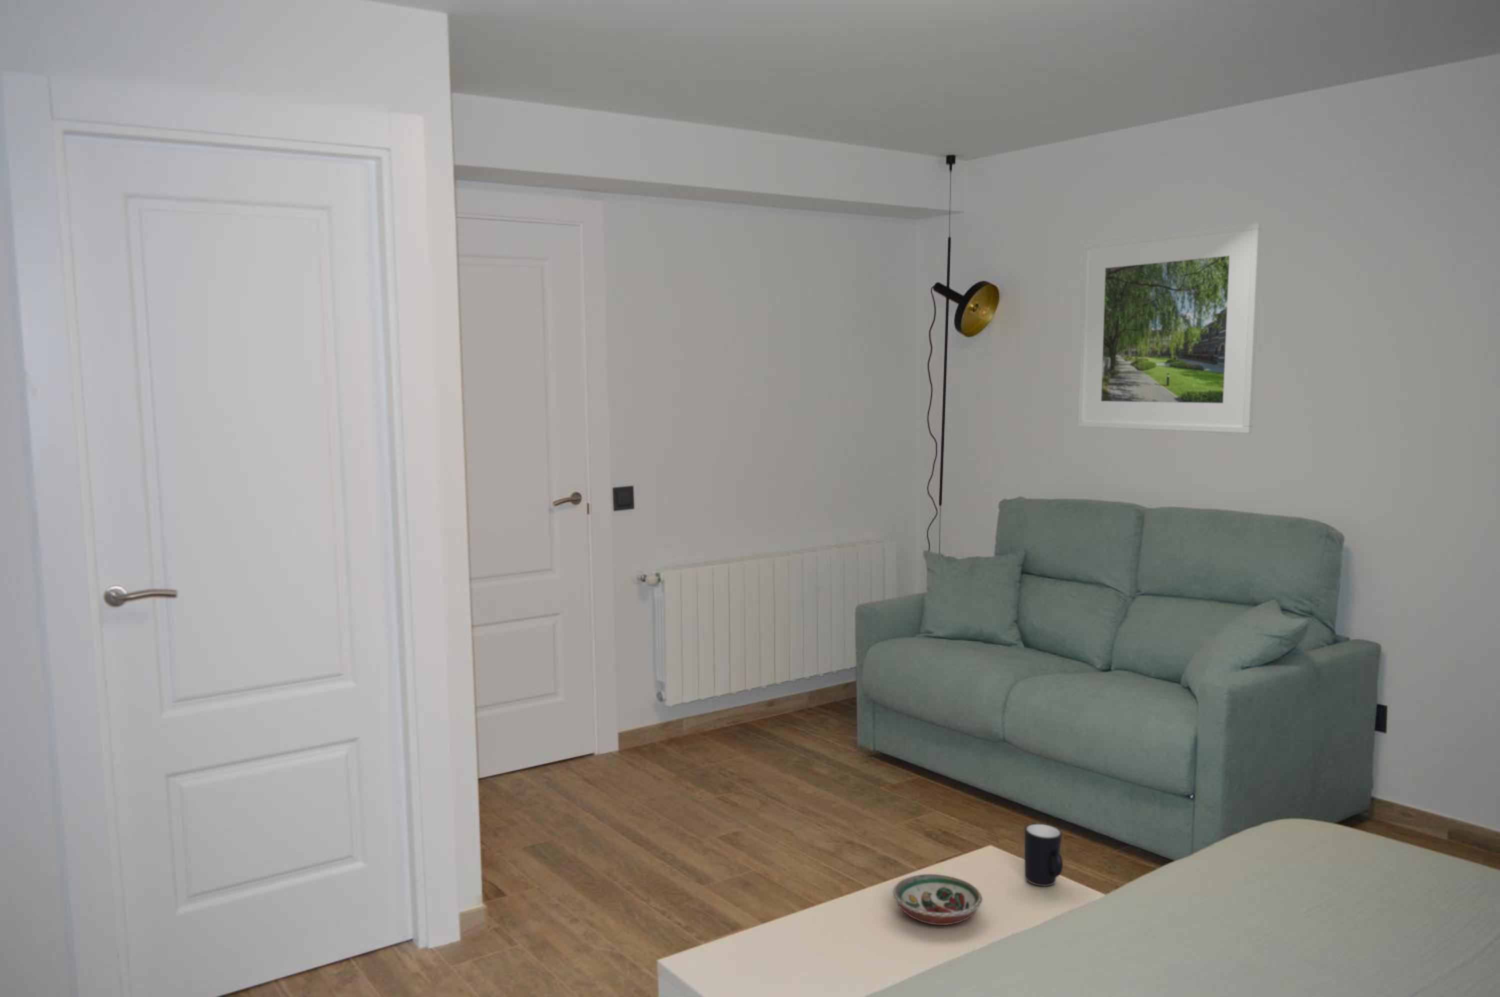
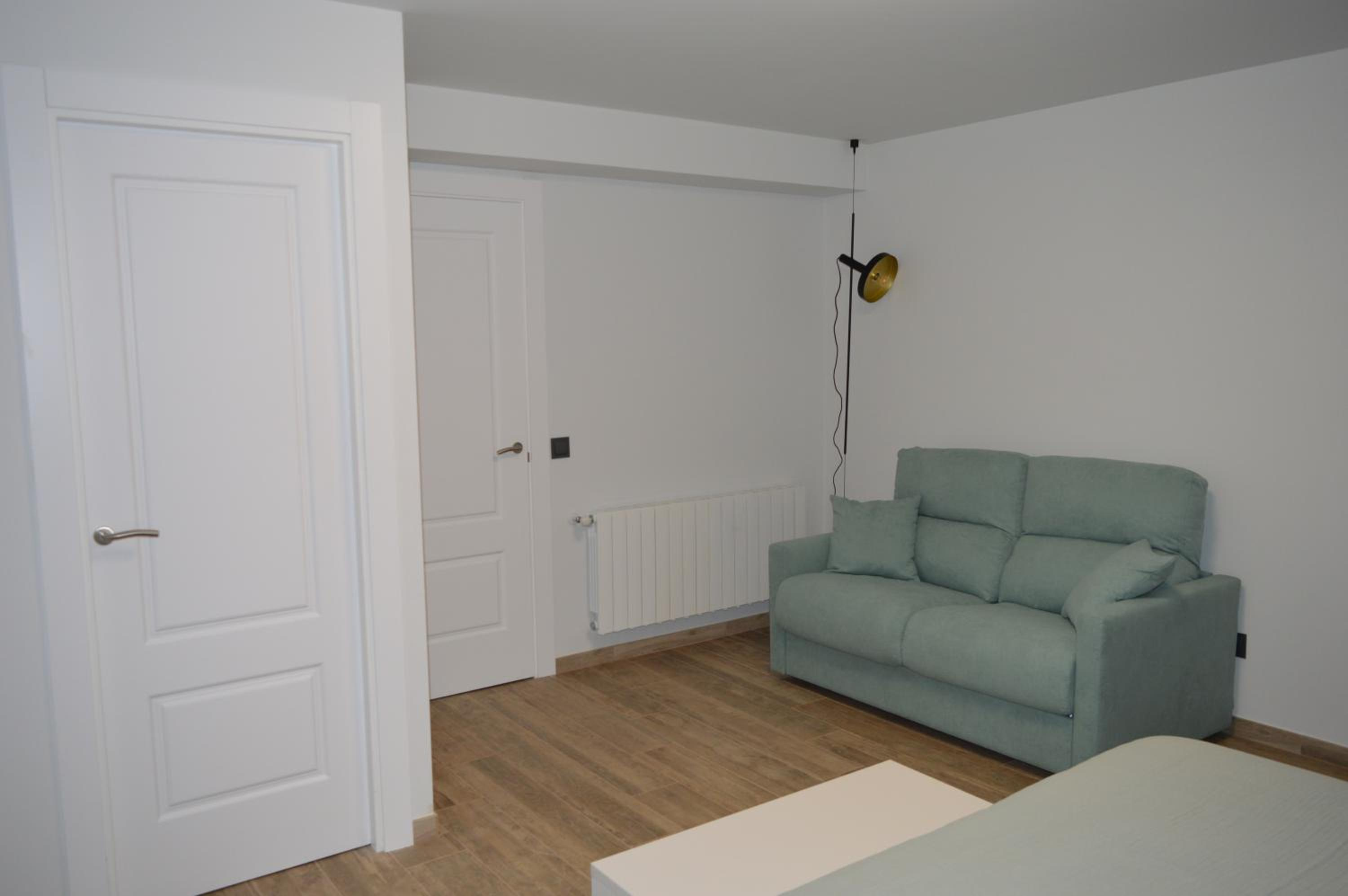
- mug [1024,823,1064,887]
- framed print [1077,221,1262,434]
- decorative bowl [892,873,983,926]
